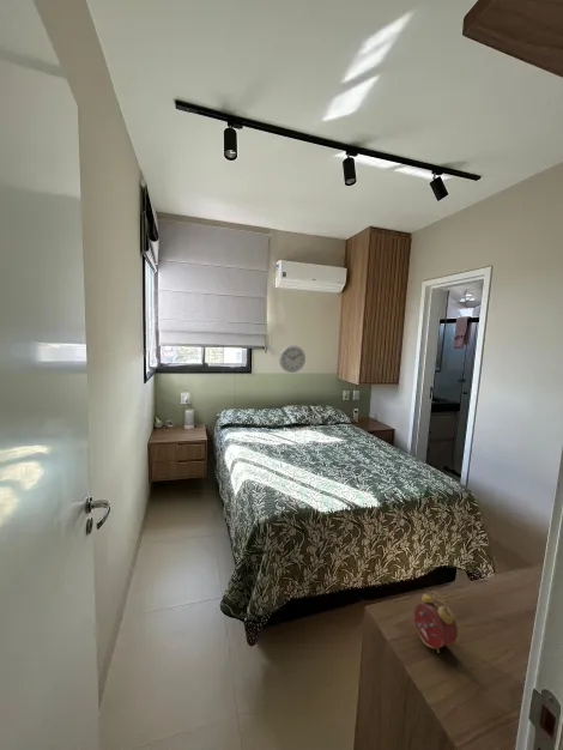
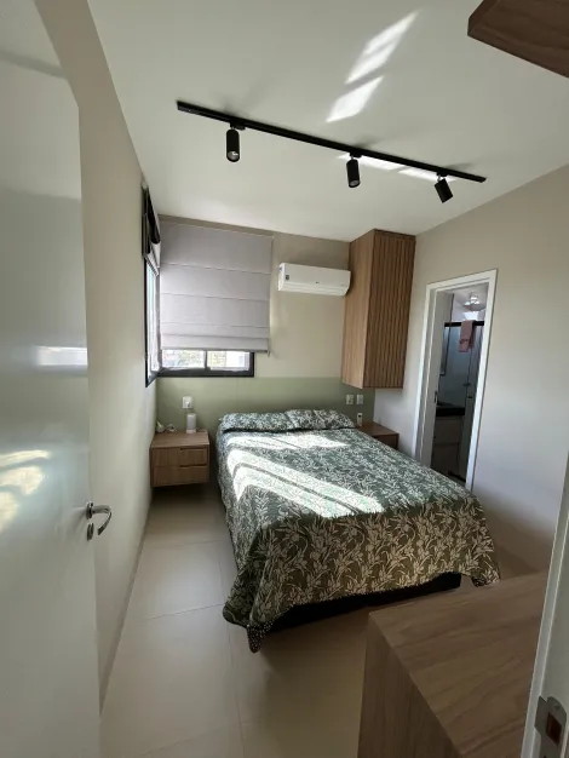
- wall clock [278,344,307,374]
- alarm clock [413,589,460,654]
